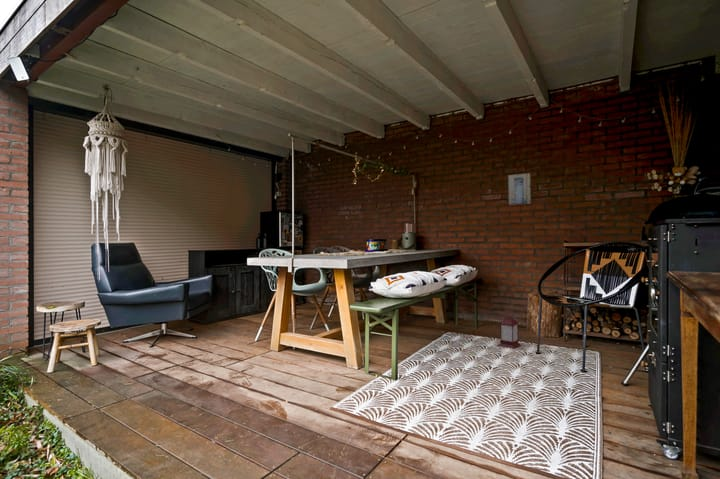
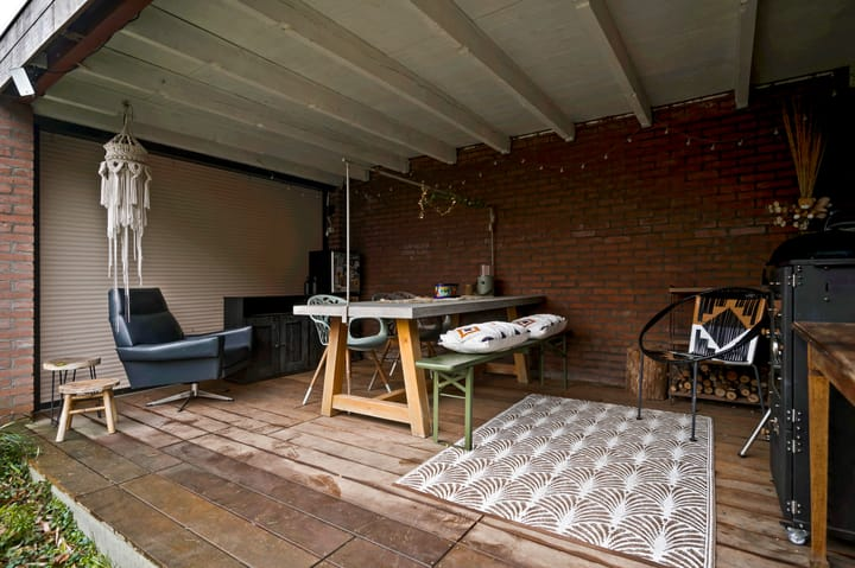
- wall art [507,172,532,206]
- lantern [497,313,522,350]
